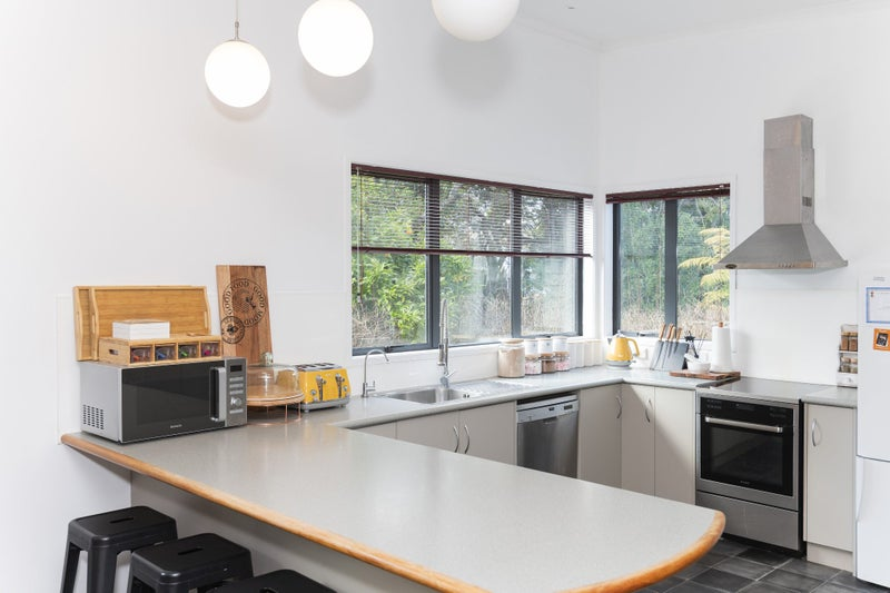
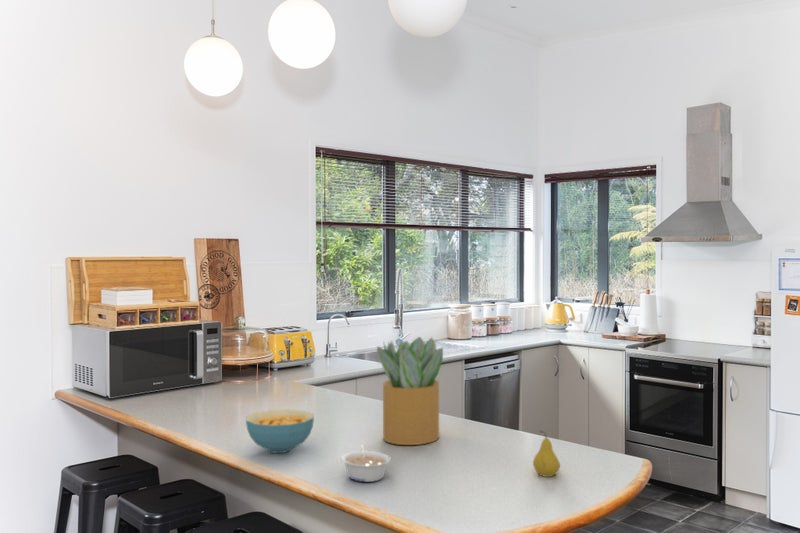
+ legume [340,443,392,483]
+ potted plant [376,336,444,446]
+ cereal bowl [245,408,315,454]
+ fruit [532,430,561,478]
